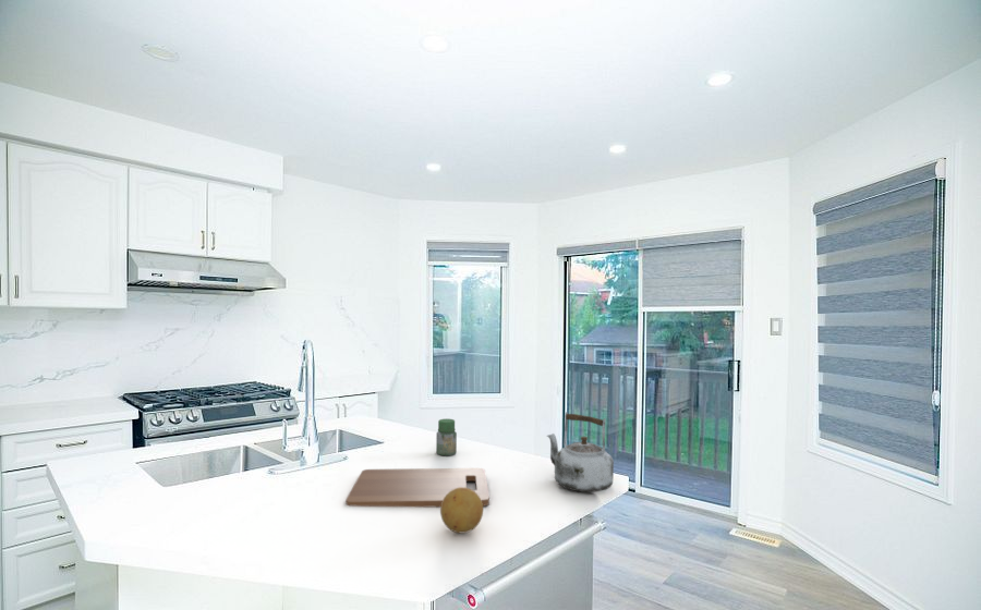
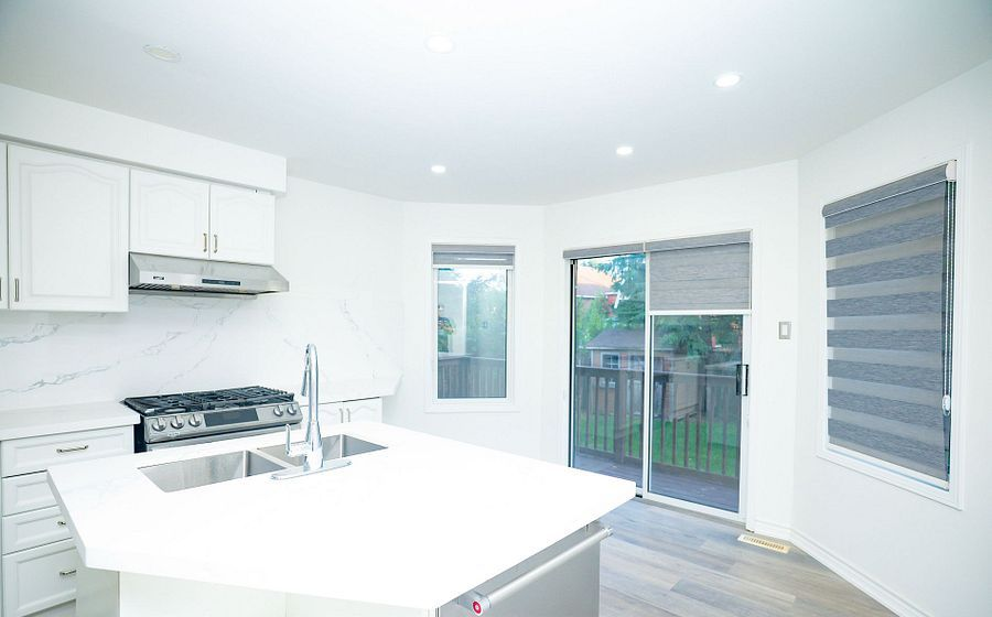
- cutting board [346,467,491,508]
- fruit [439,487,484,534]
- jar [435,417,458,456]
- kettle [545,411,615,493]
